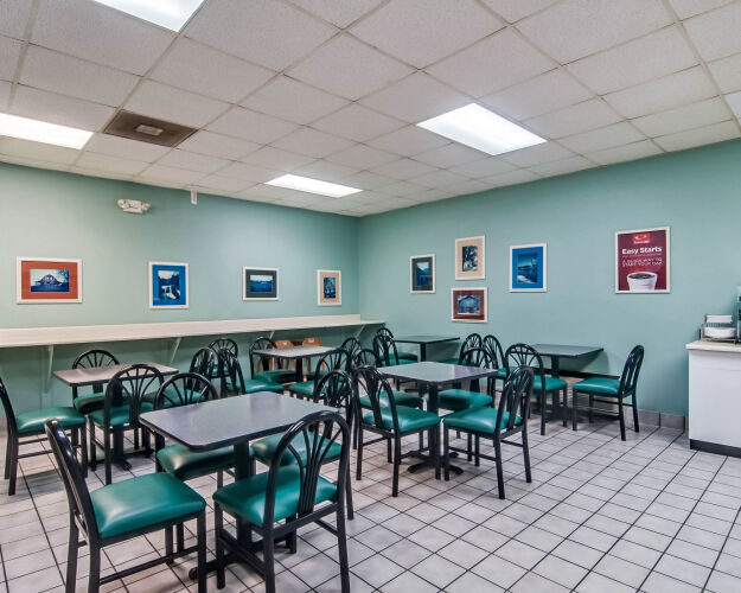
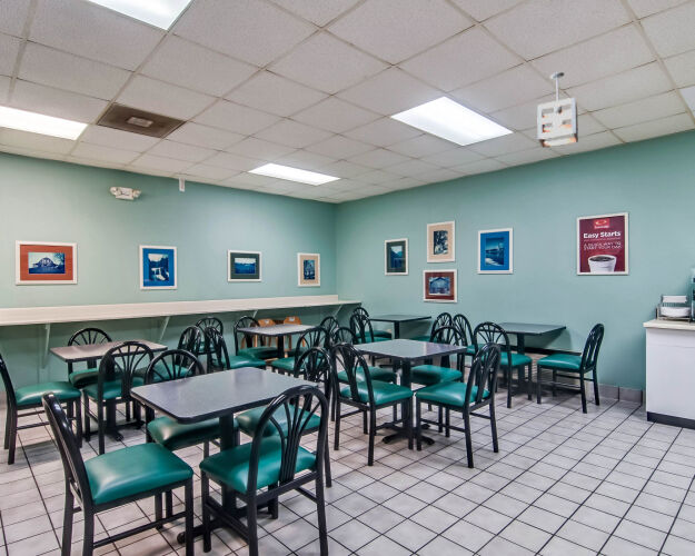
+ pendant light [536,71,579,149]
